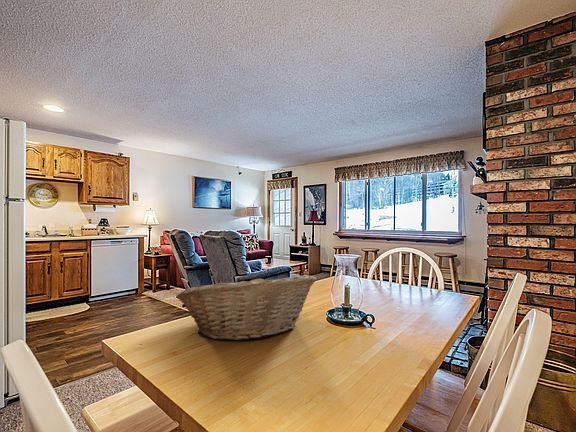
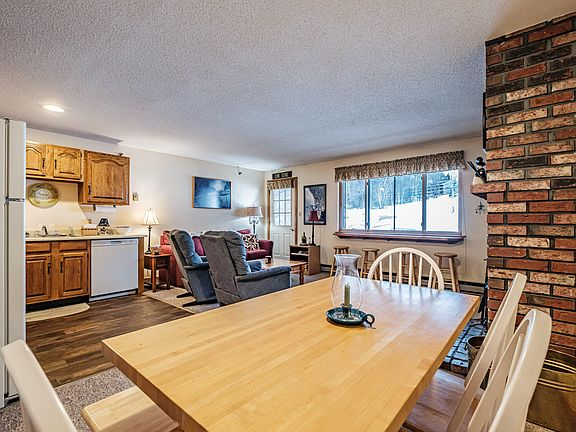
- fruit basket [175,273,317,341]
